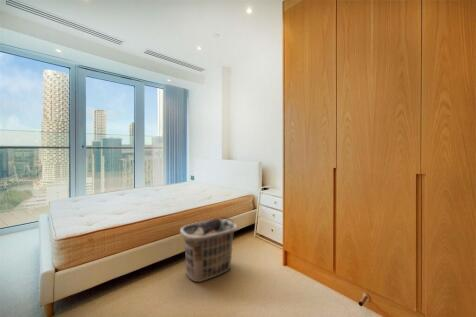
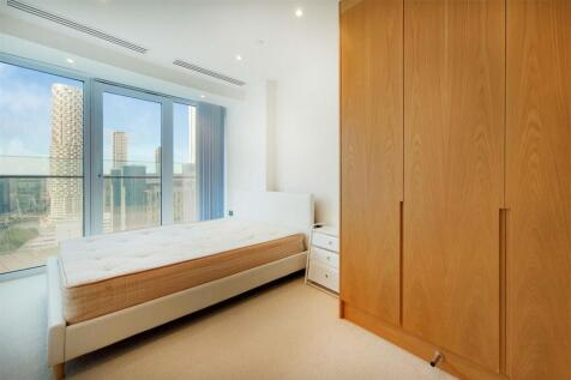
- clothes hamper [179,216,238,283]
